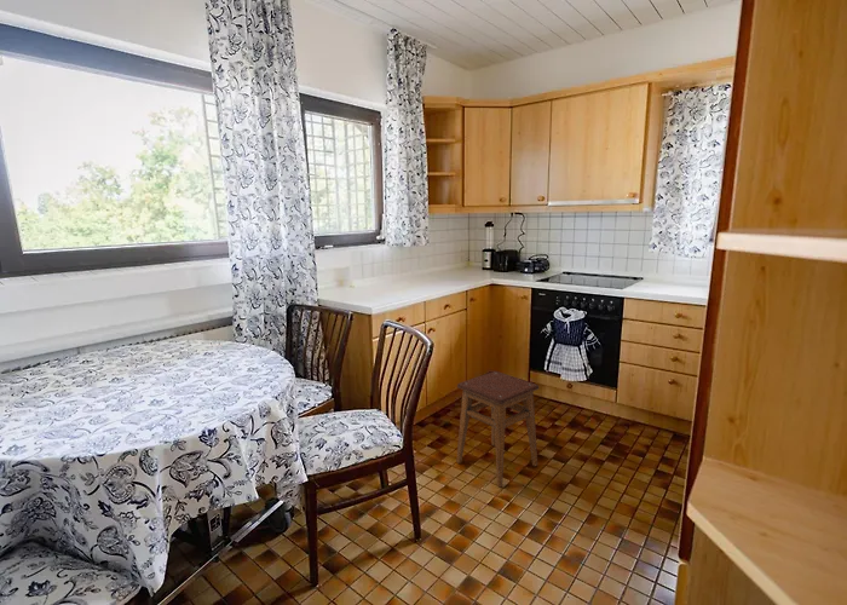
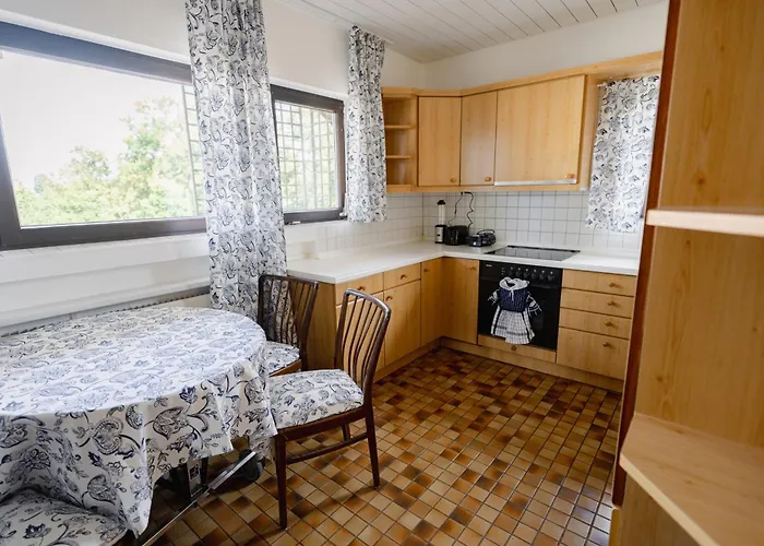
- stool [455,370,540,488]
